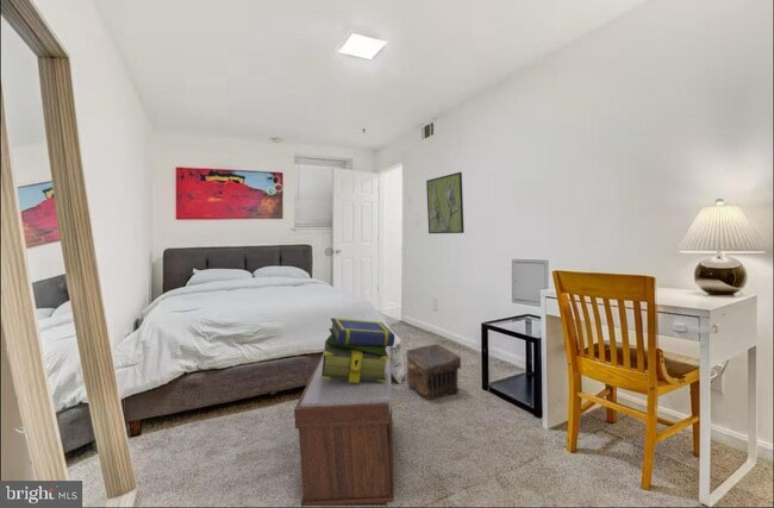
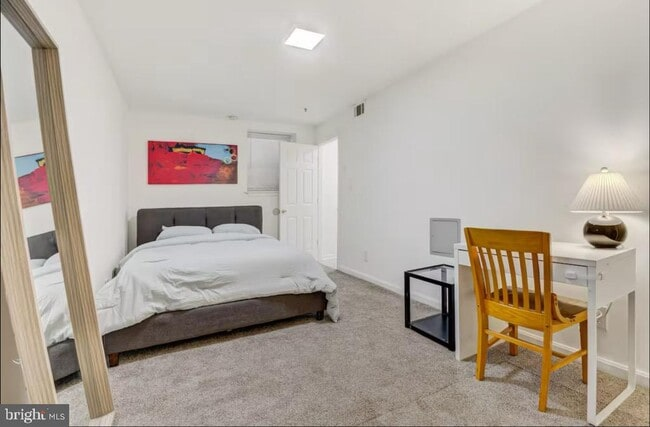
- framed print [425,171,466,234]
- bench [293,346,395,508]
- stack of books [322,316,395,383]
- pouch [405,343,462,401]
